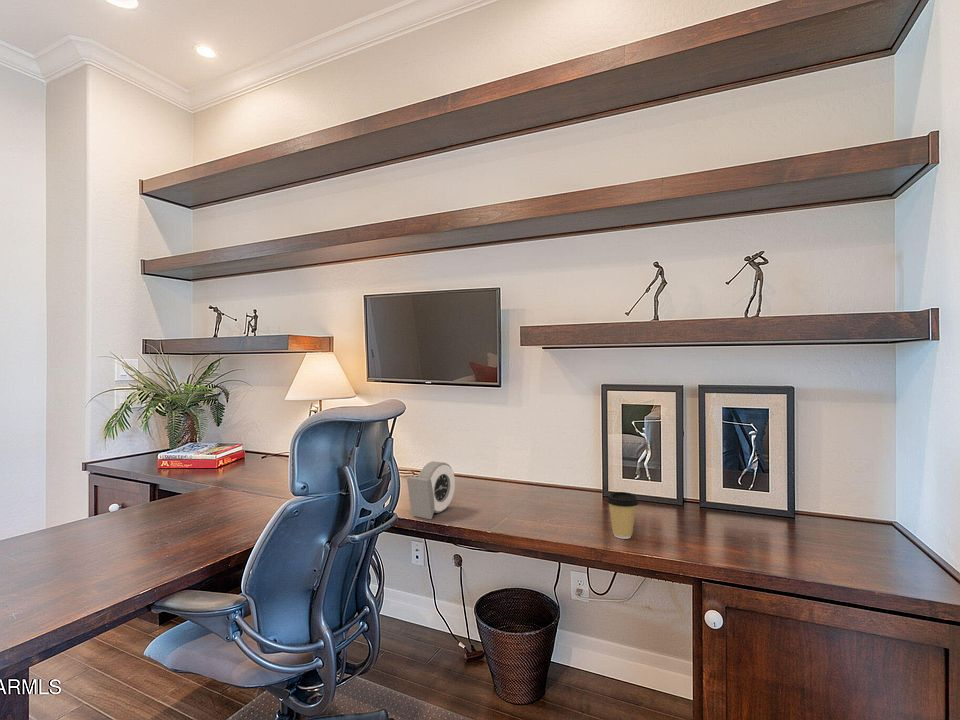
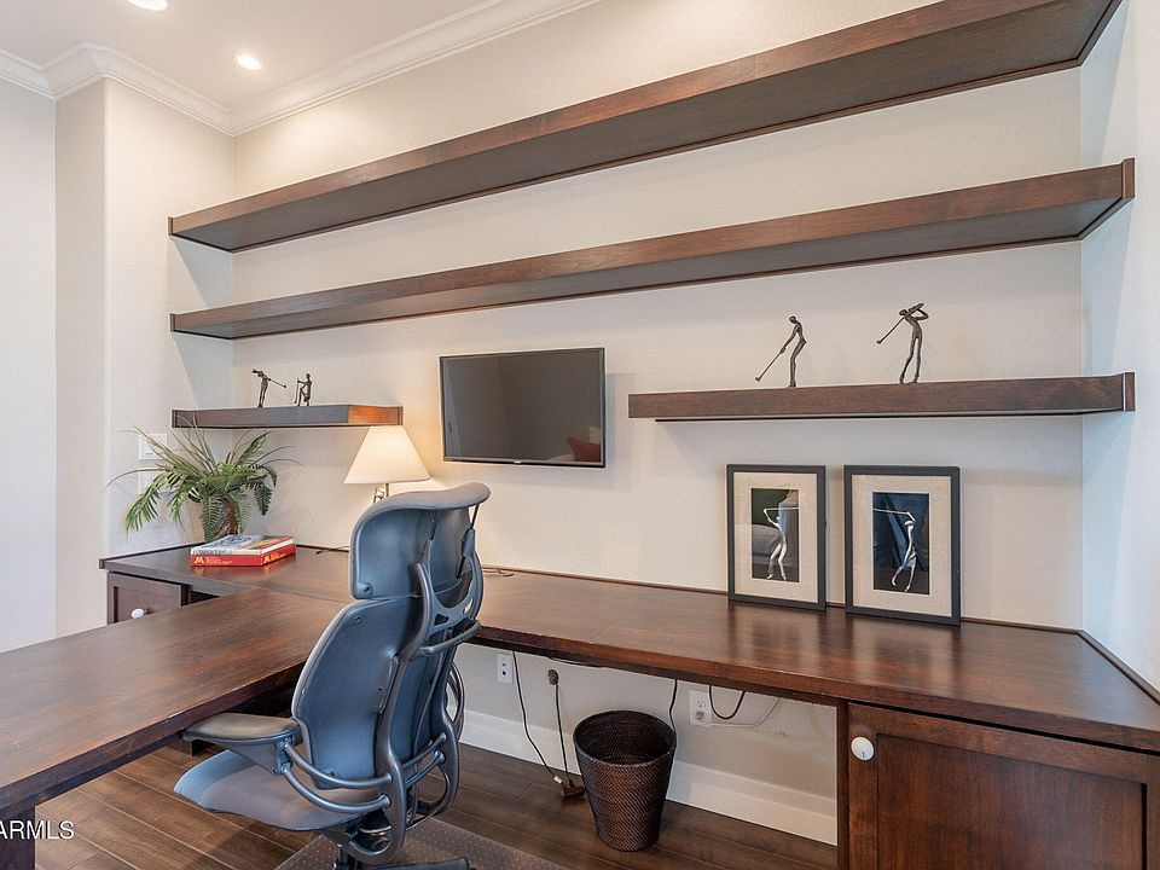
- alarm clock [406,460,456,520]
- coffee cup [606,491,639,540]
